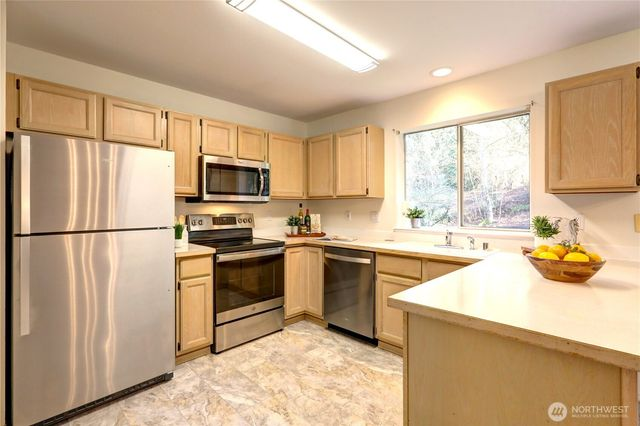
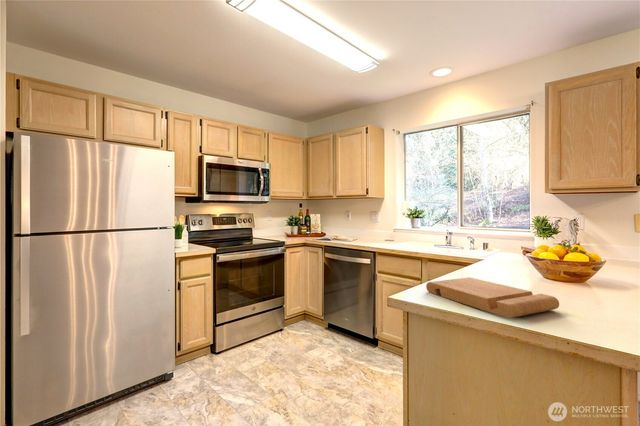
+ cutting board [425,276,560,319]
